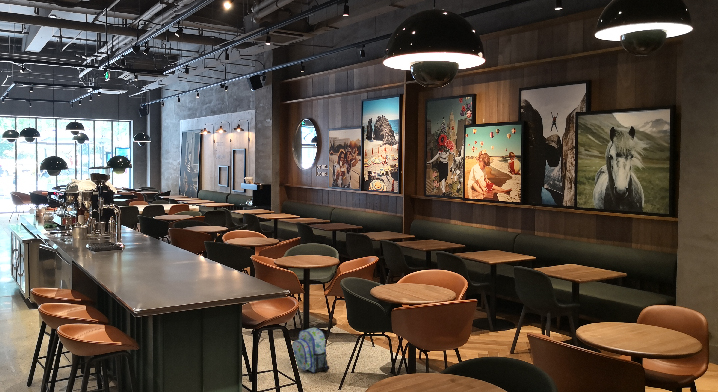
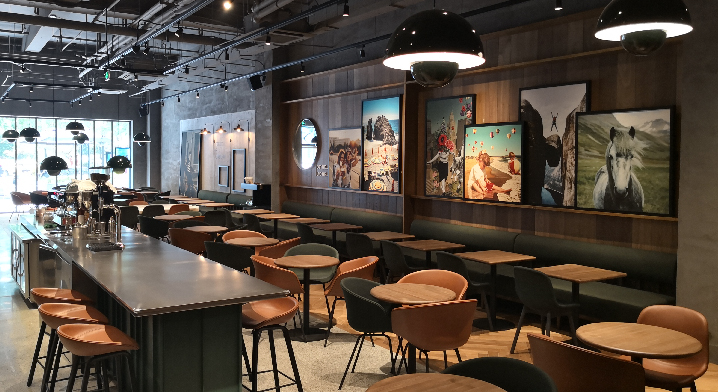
- backpack [291,327,330,374]
